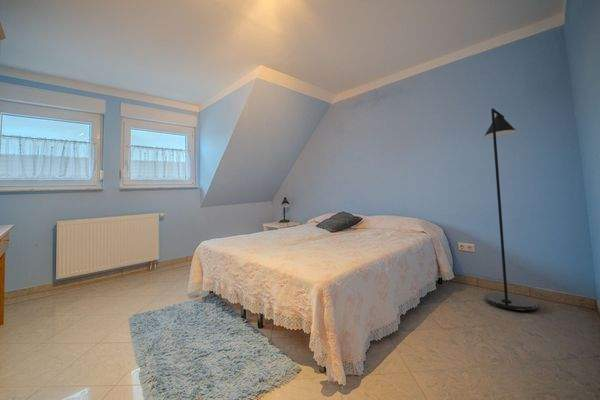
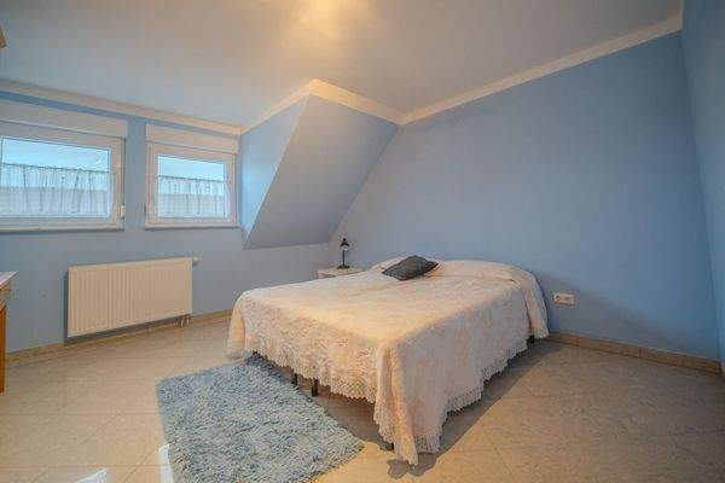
- floor lamp [483,108,538,311]
